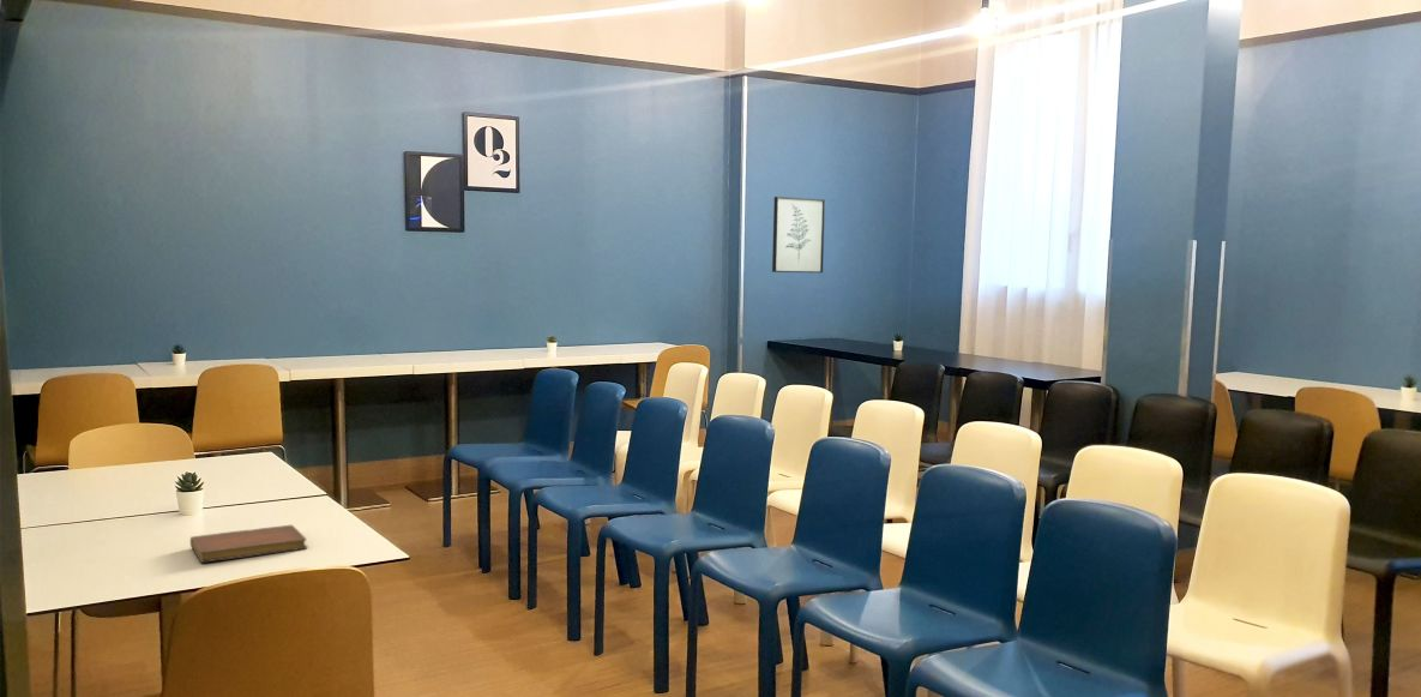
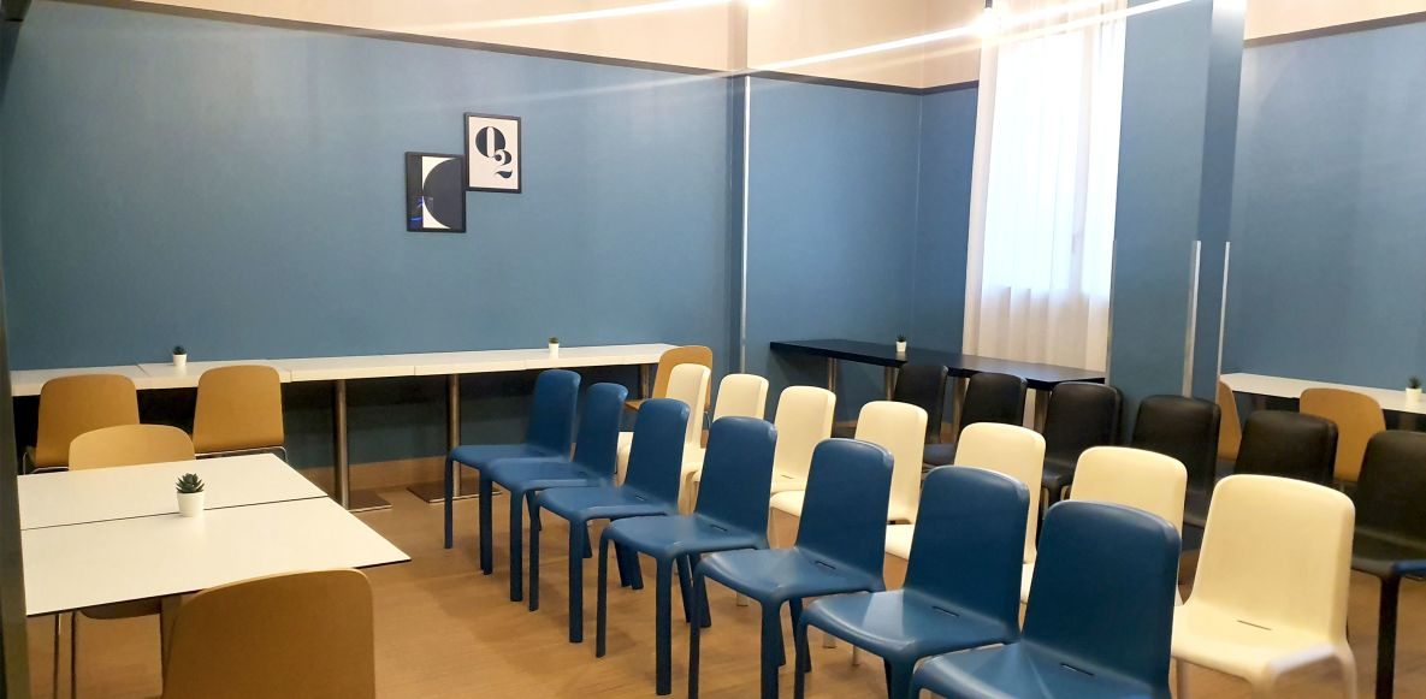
- wall art [771,196,826,274]
- notebook [189,524,308,564]
